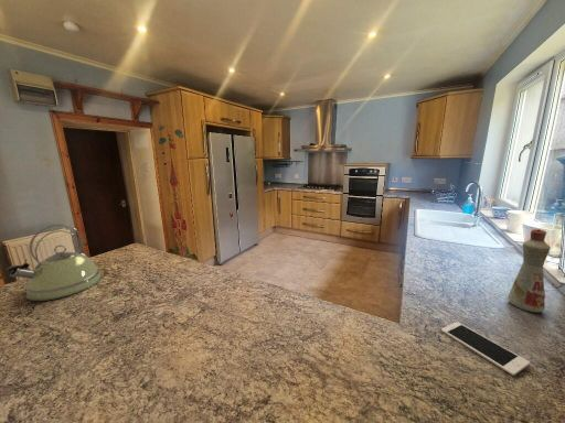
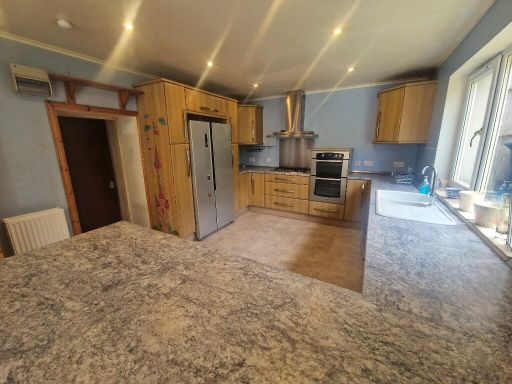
- bottle [507,228,551,313]
- cell phone [440,321,531,377]
- kettle [6,224,103,302]
